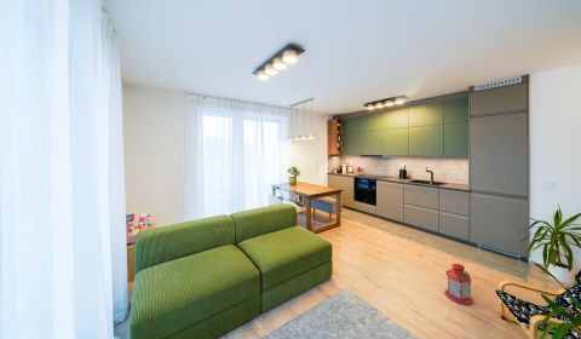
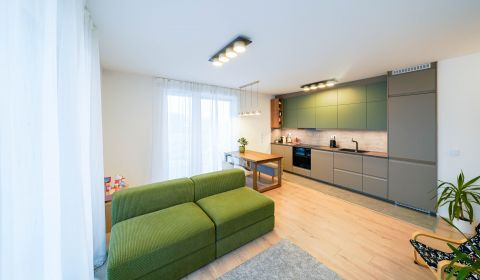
- lantern [443,263,474,305]
